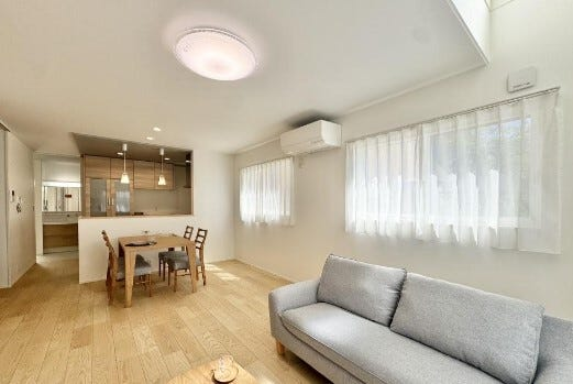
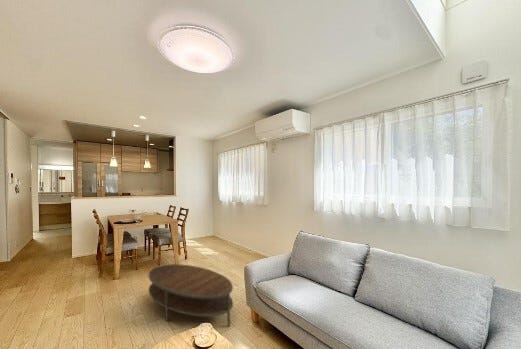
+ coffee table [148,263,234,328]
